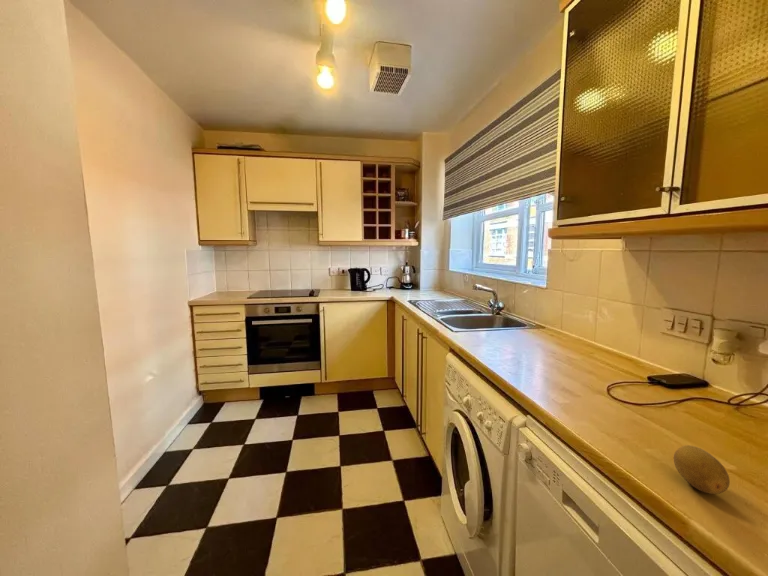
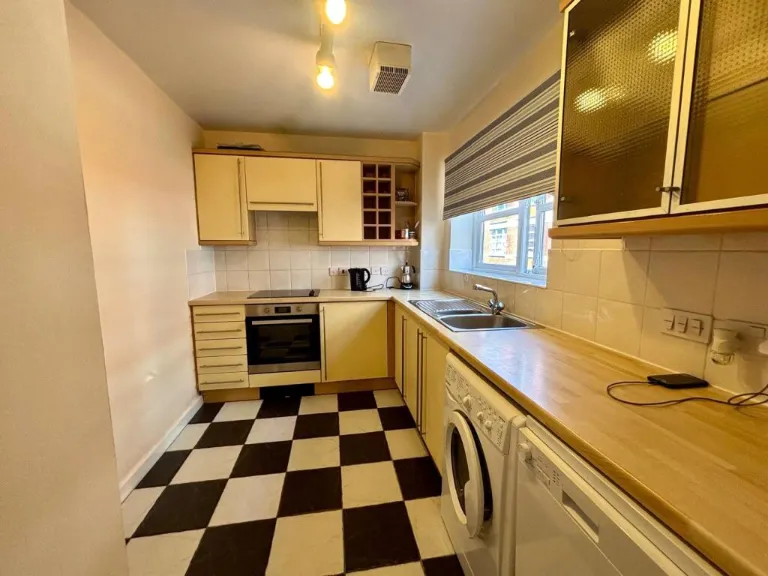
- fruit [673,444,731,495]
